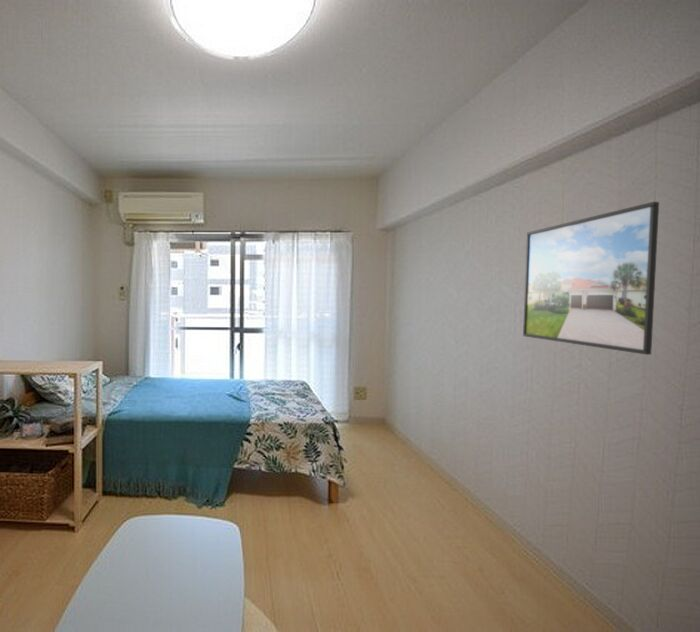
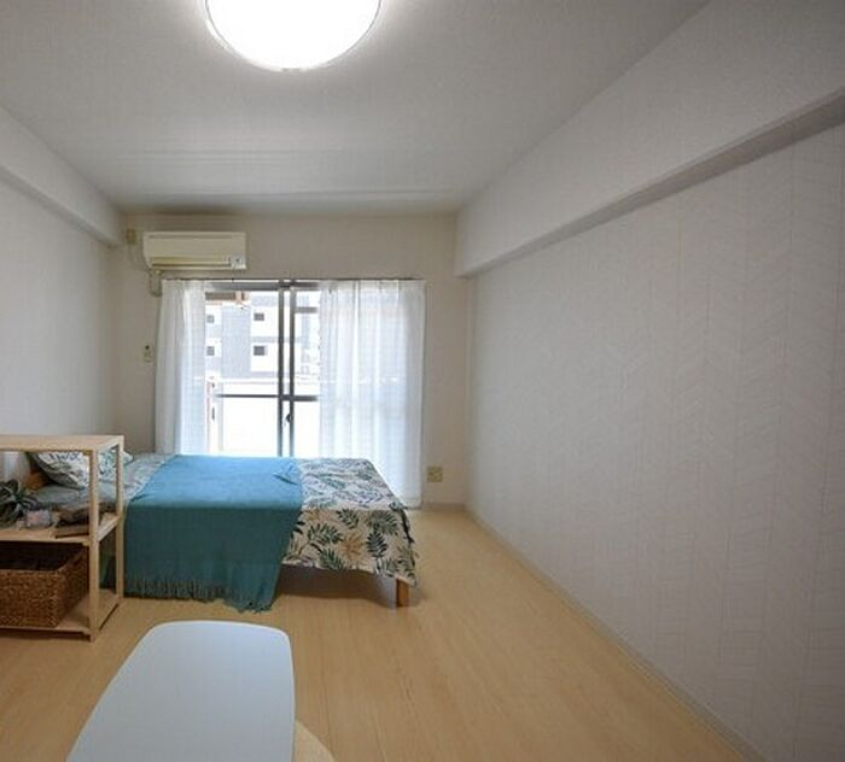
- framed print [522,201,660,356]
